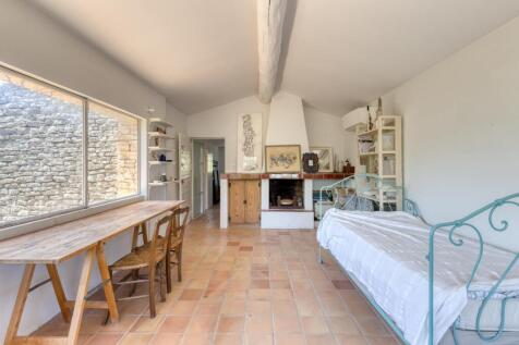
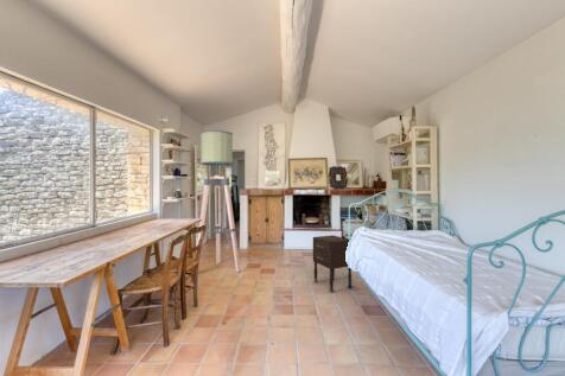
+ floor lamp [196,129,241,273]
+ nightstand [312,234,353,293]
